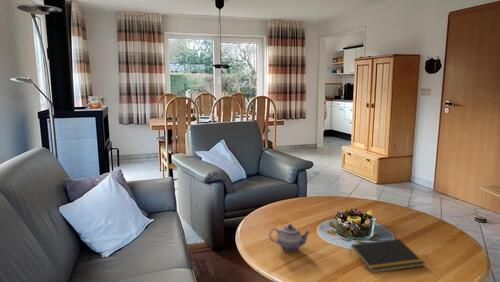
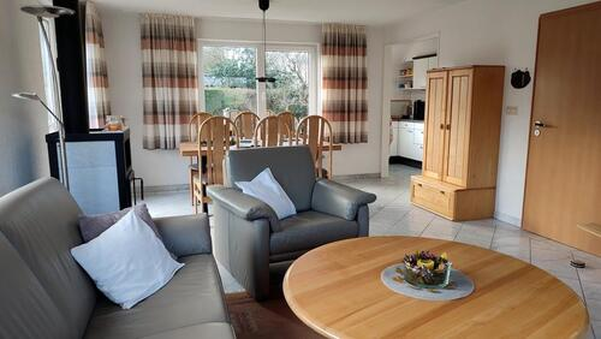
- notepad [349,238,426,274]
- teapot [268,223,311,252]
